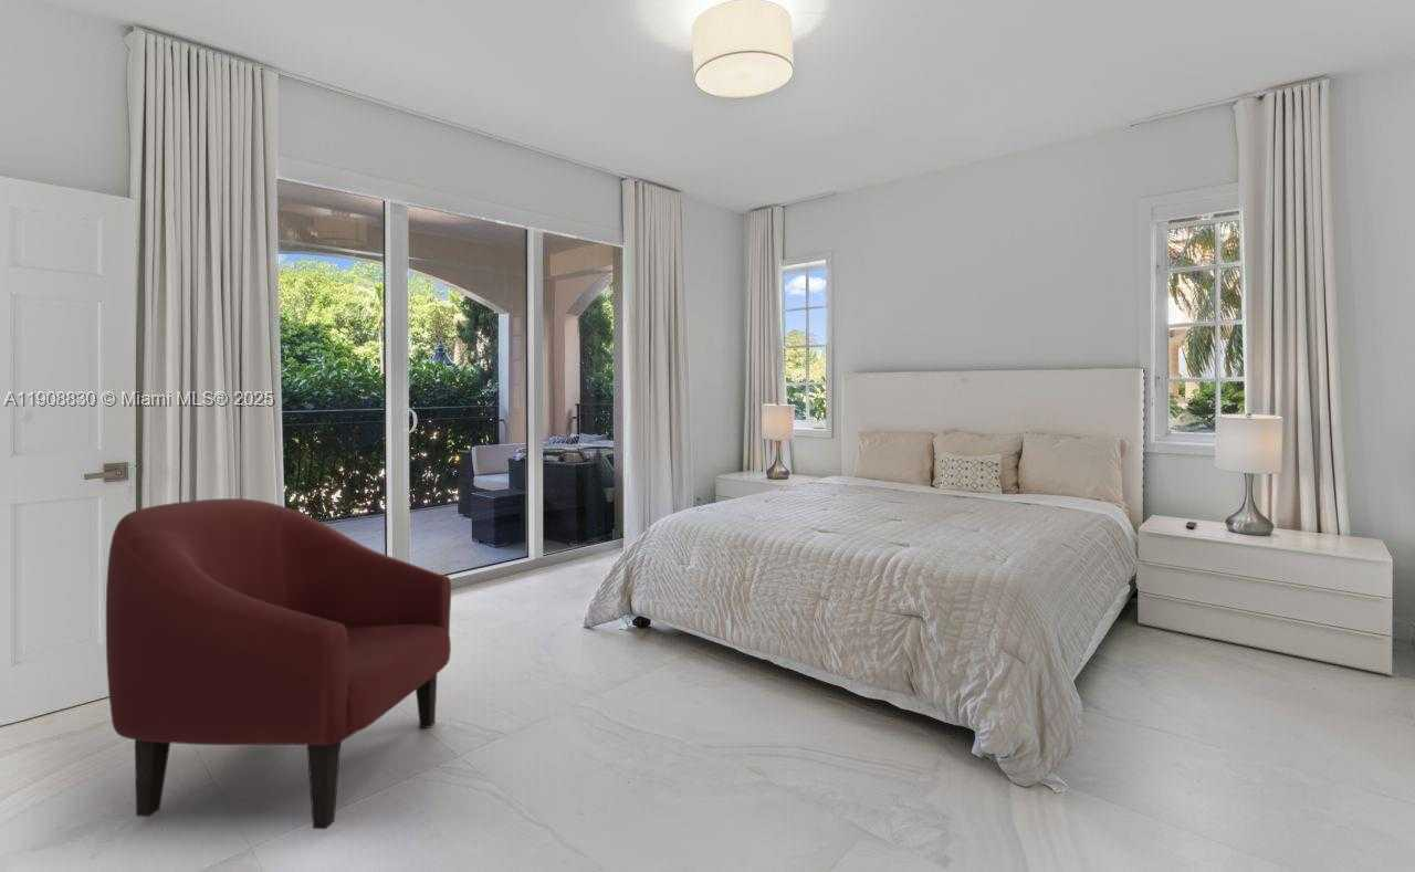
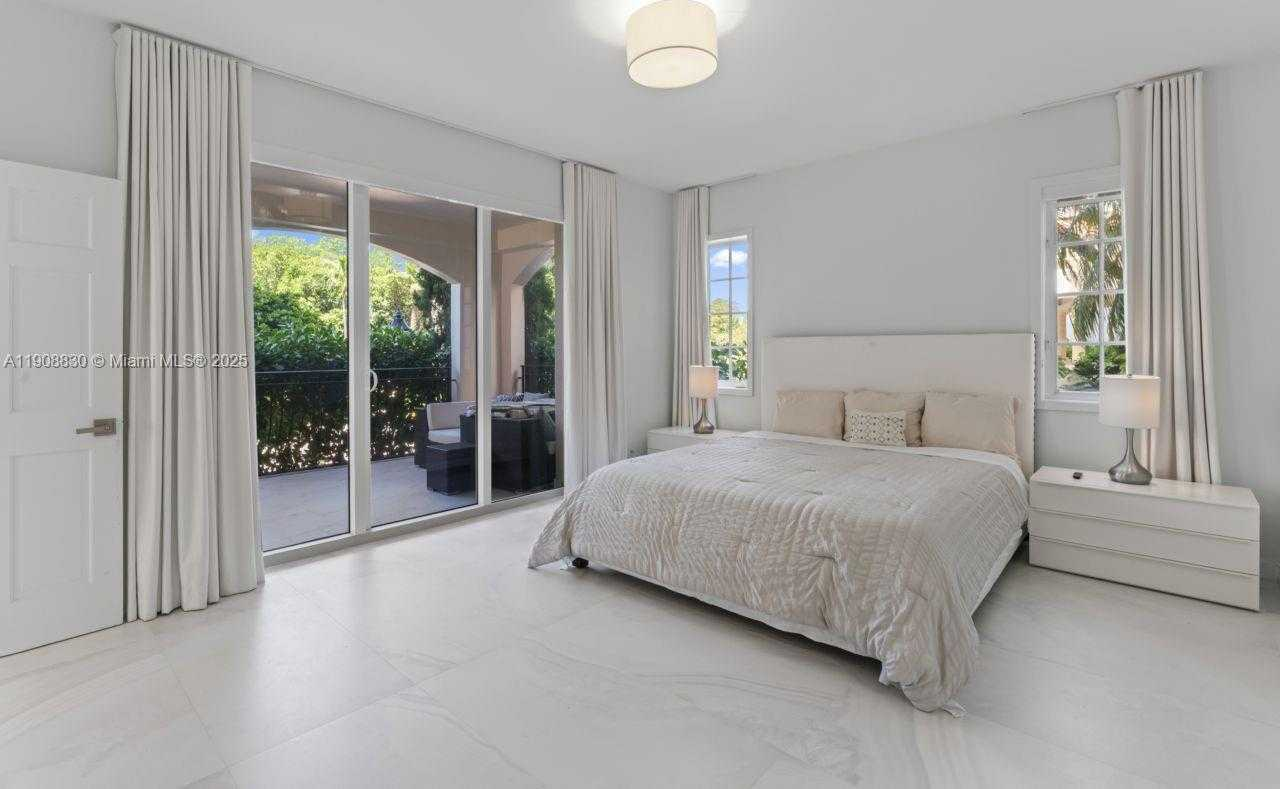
- armchair [105,497,452,830]
